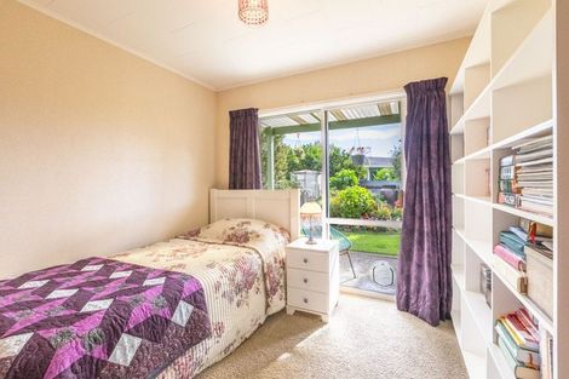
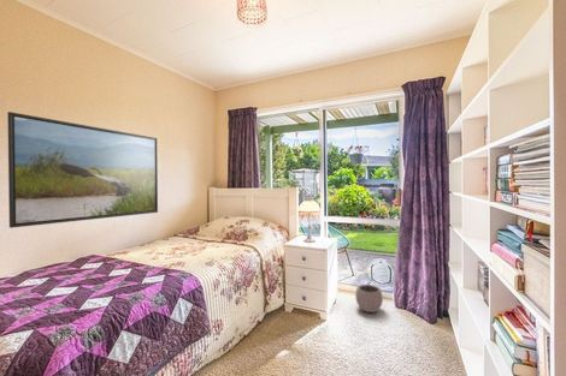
+ plant pot [354,279,384,314]
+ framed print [6,111,159,229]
